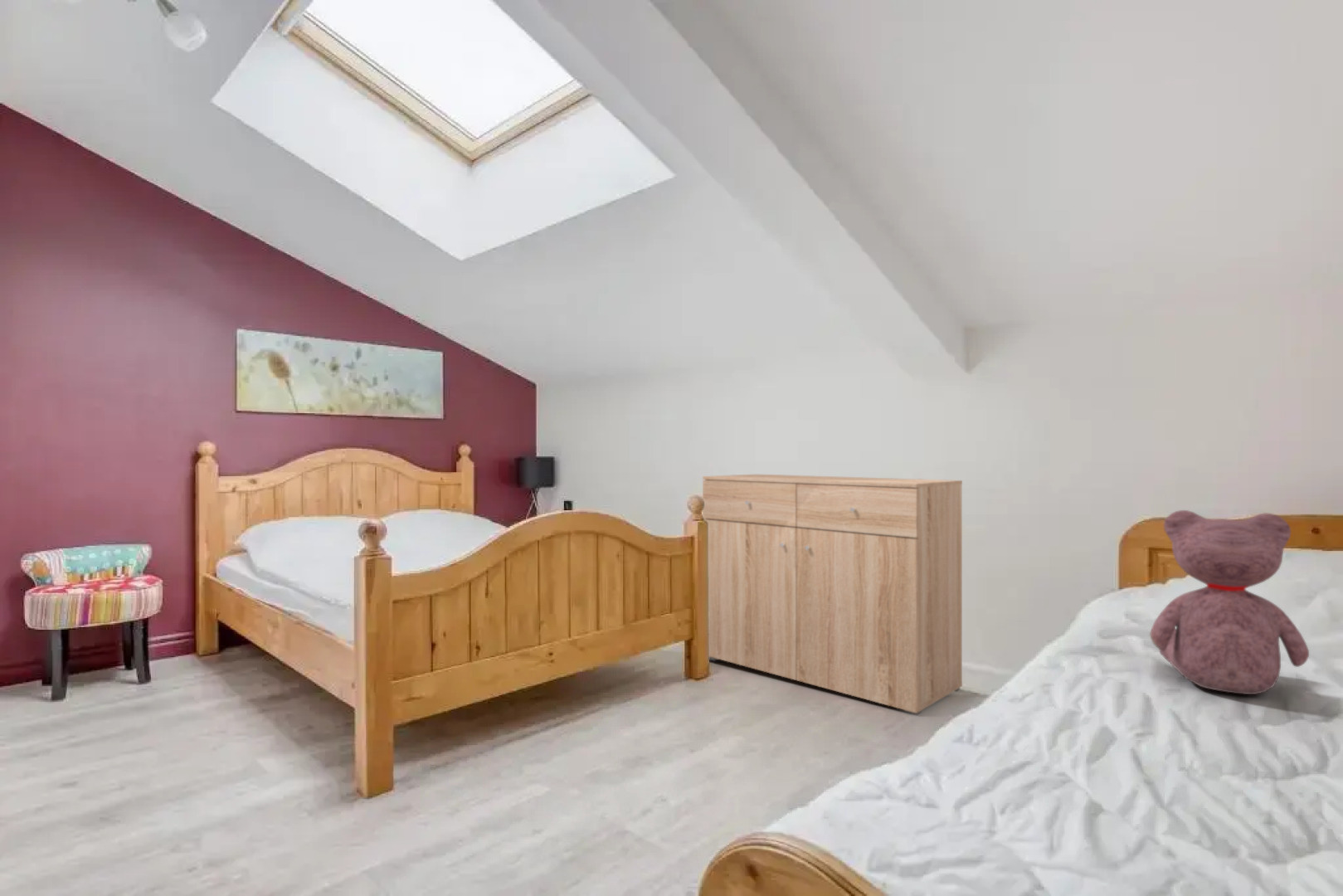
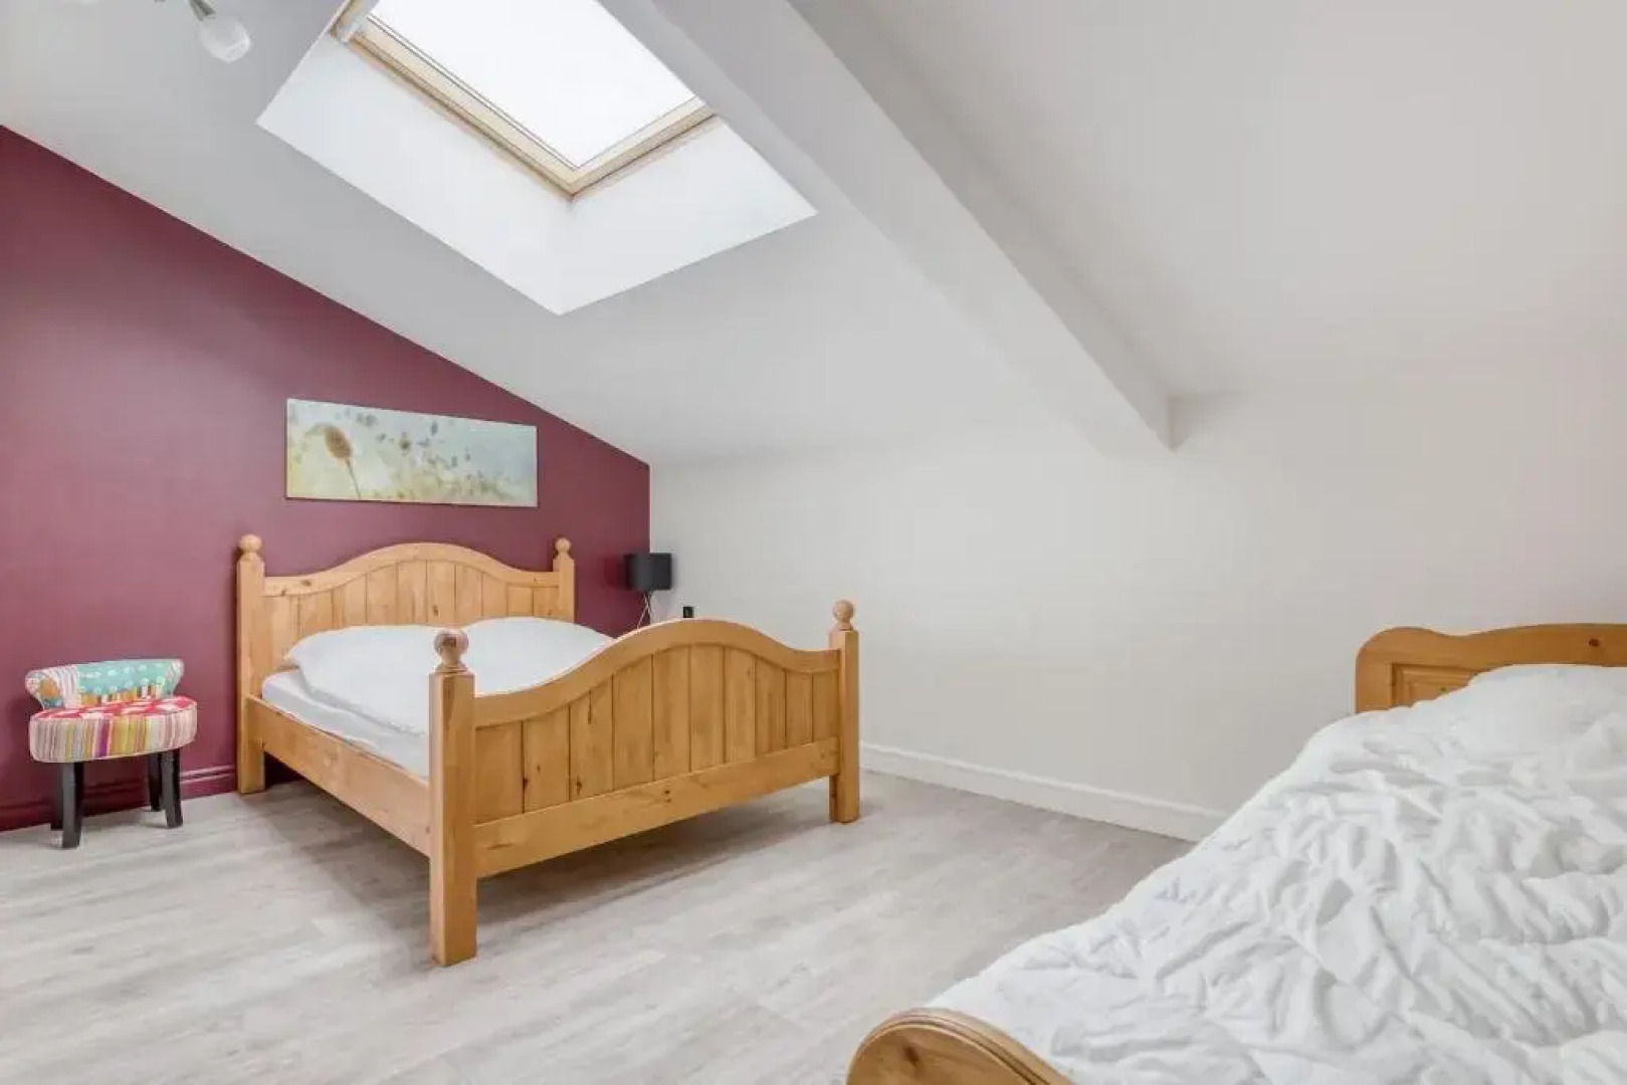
- teddy bear [1149,509,1310,695]
- dresser [702,474,963,715]
